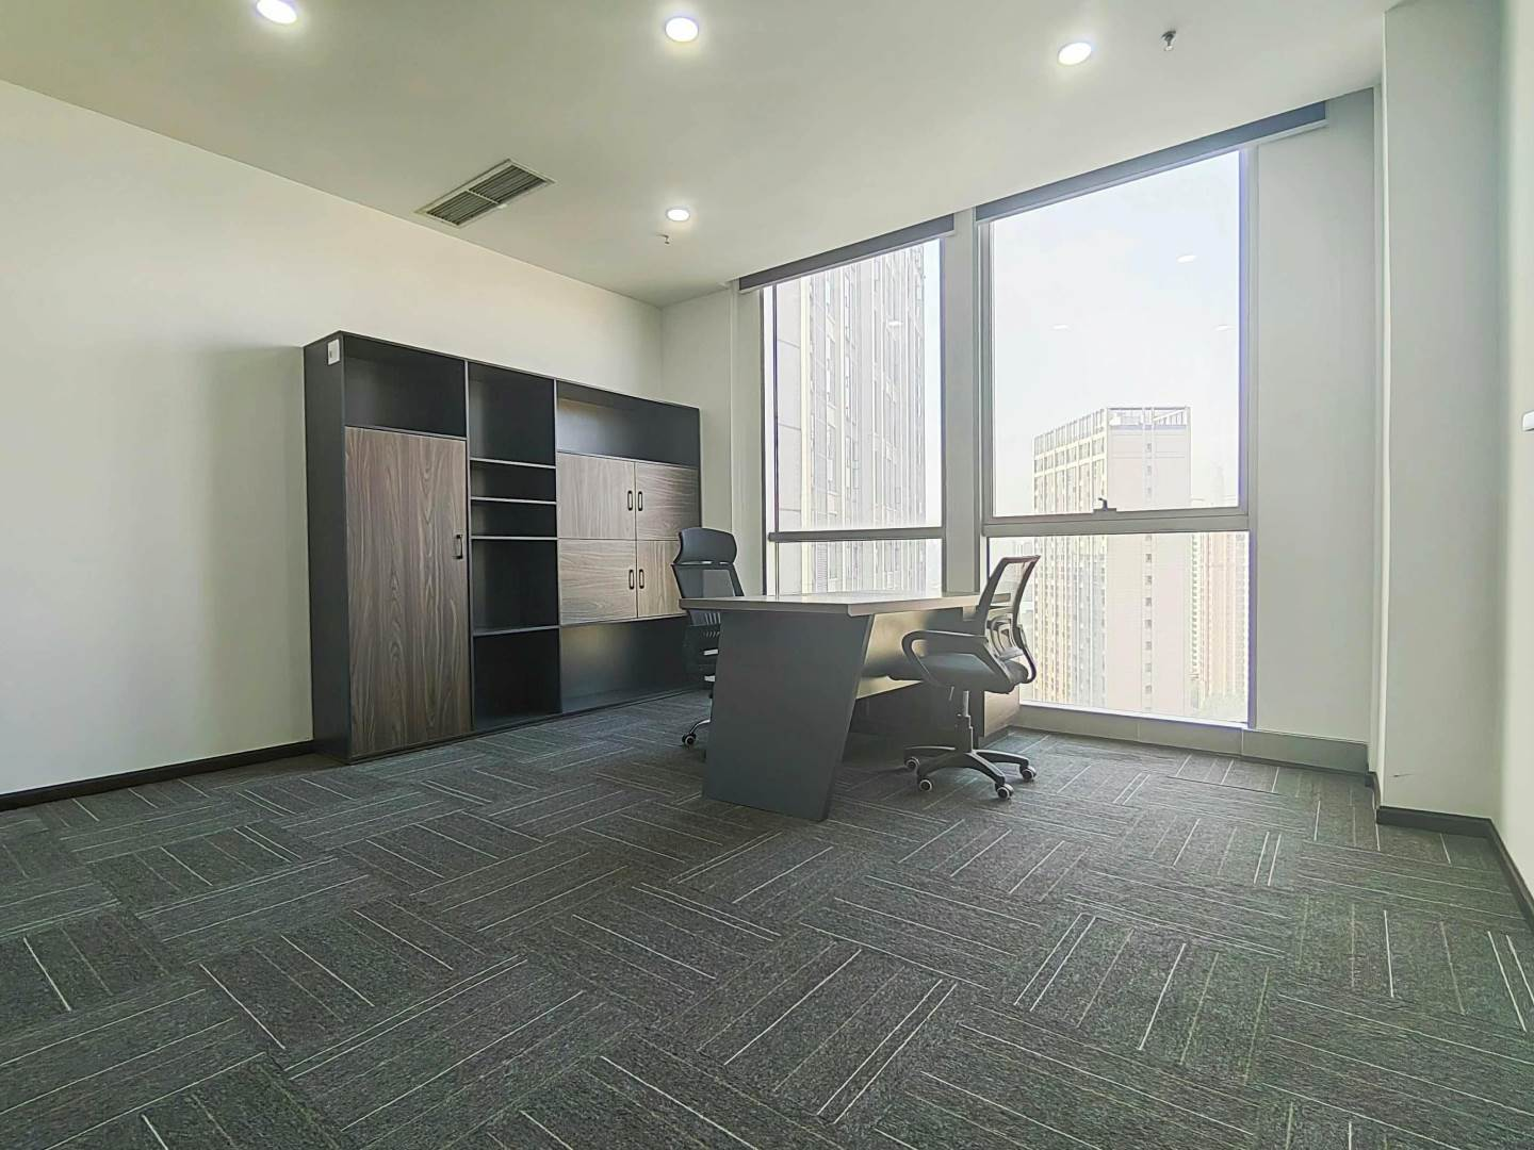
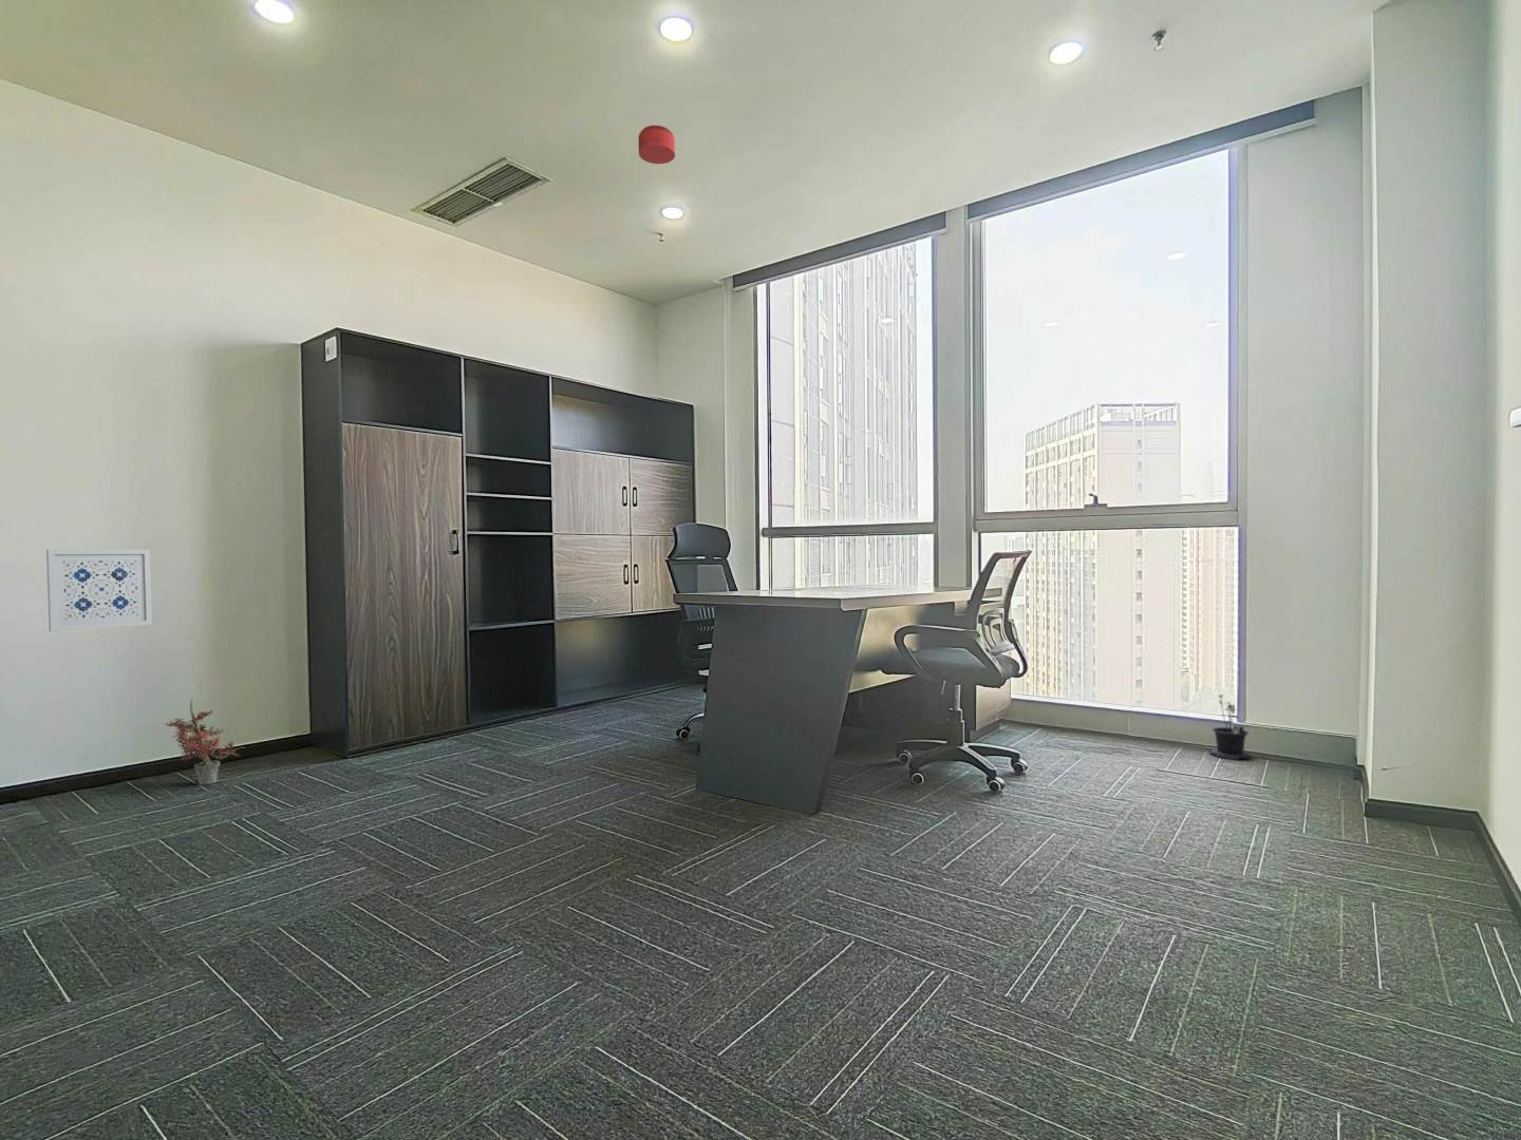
+ wall art [46,548,153,632]
+ potted plant [165,697,246,786]
+ potted plant [1208,693,1252,762]
+ smoke detector [637,125,675,165]
